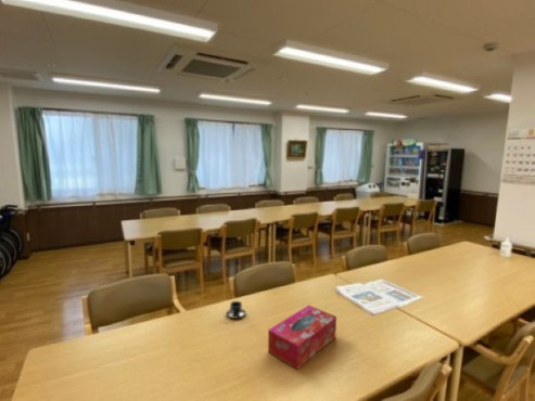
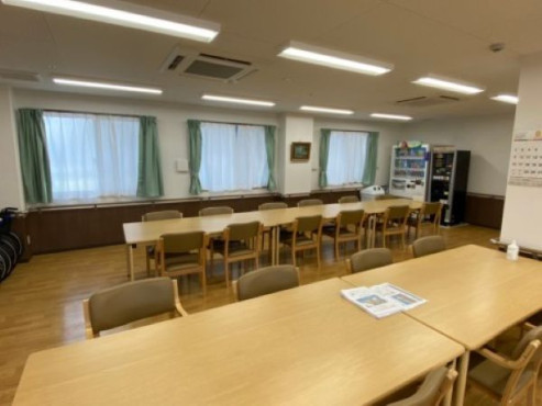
- teacup [226,300,246,320]
- tissue box [267,303,337,371]
